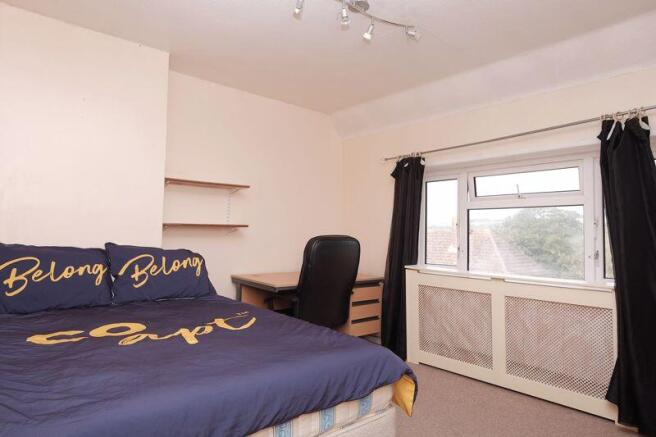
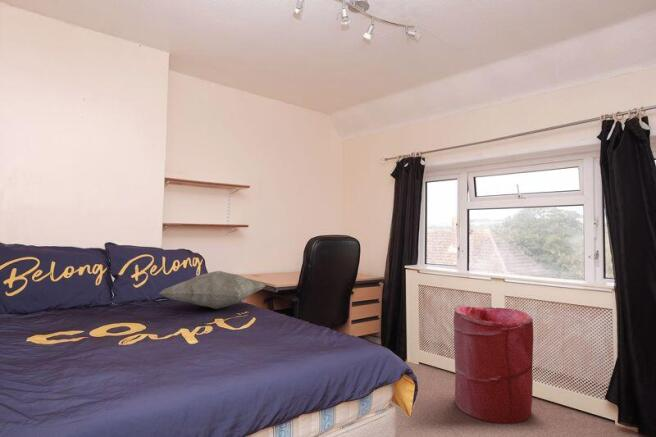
+ decorative pillow [158,270,266,310]
+ laundry hamper [452,305,534,425]
